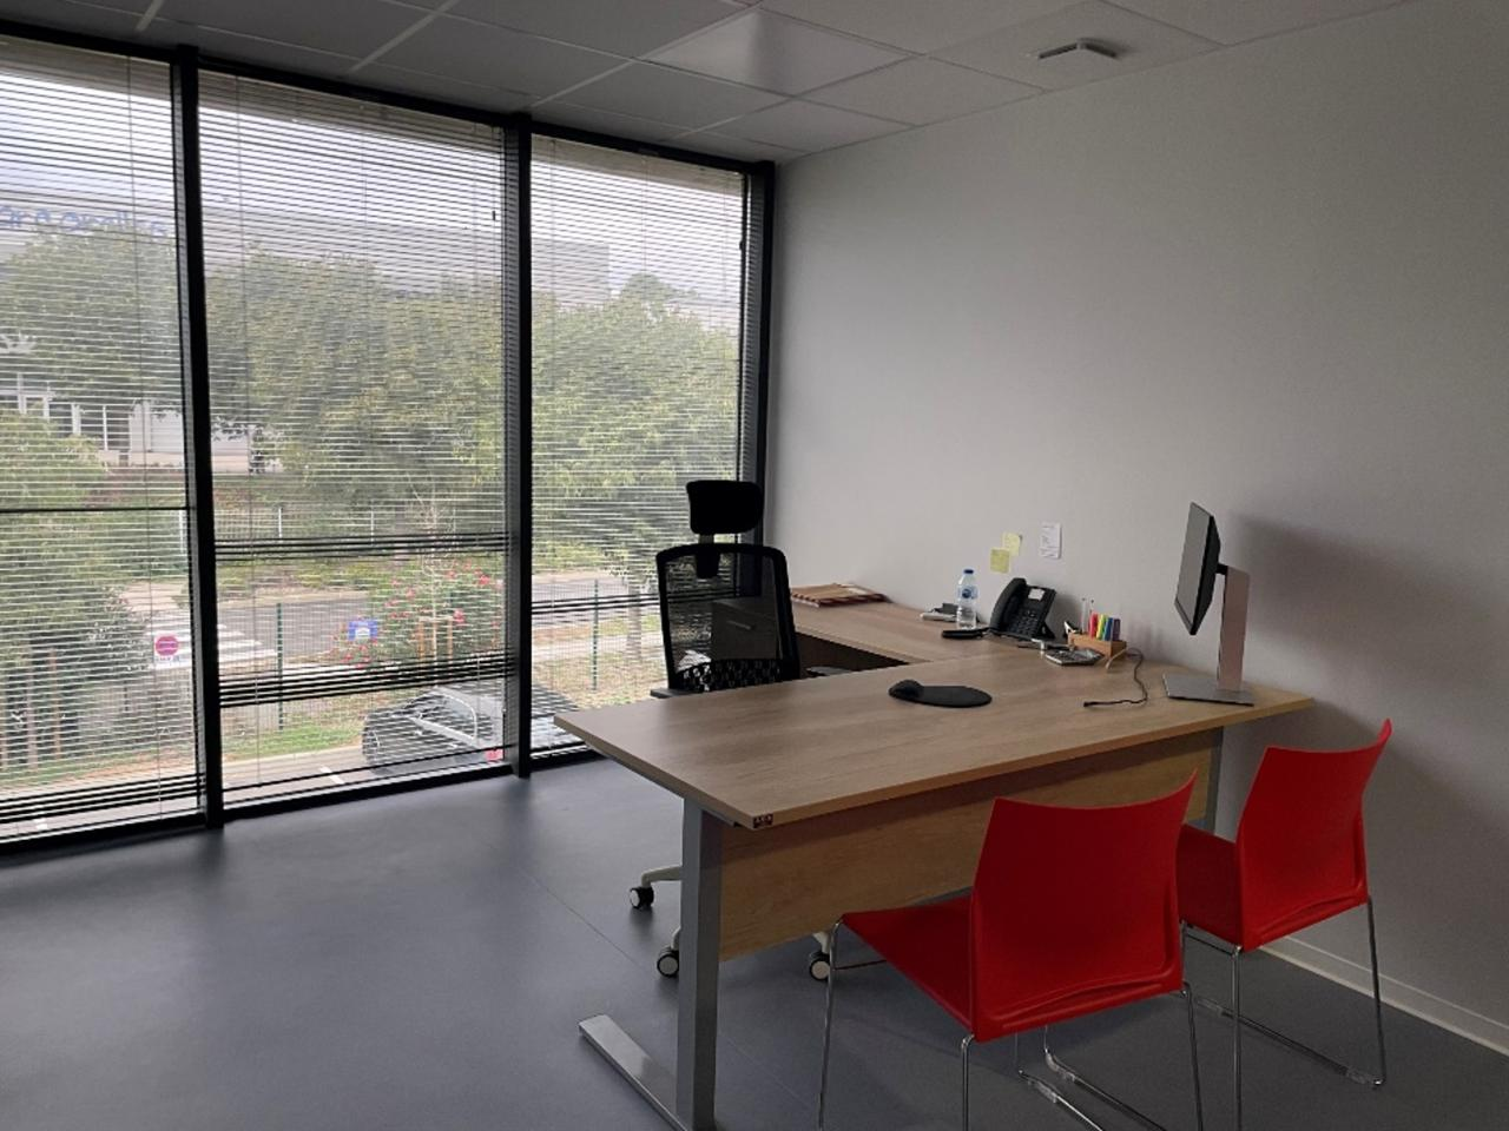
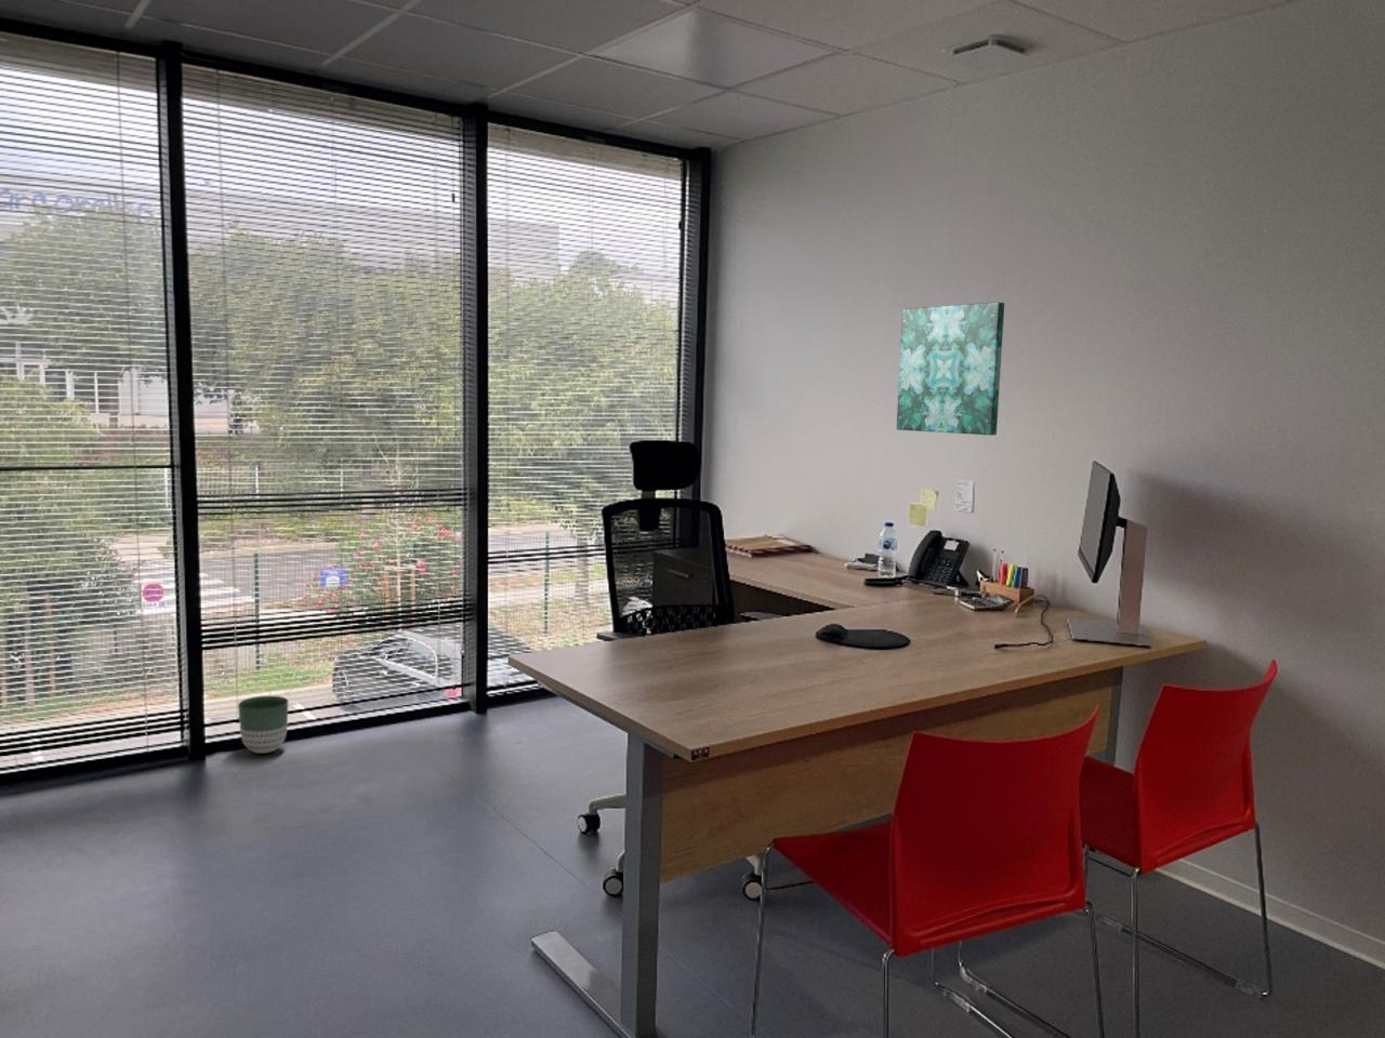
+ planter [237,696,289,755]
+ wall art [896,301,1005,436]
